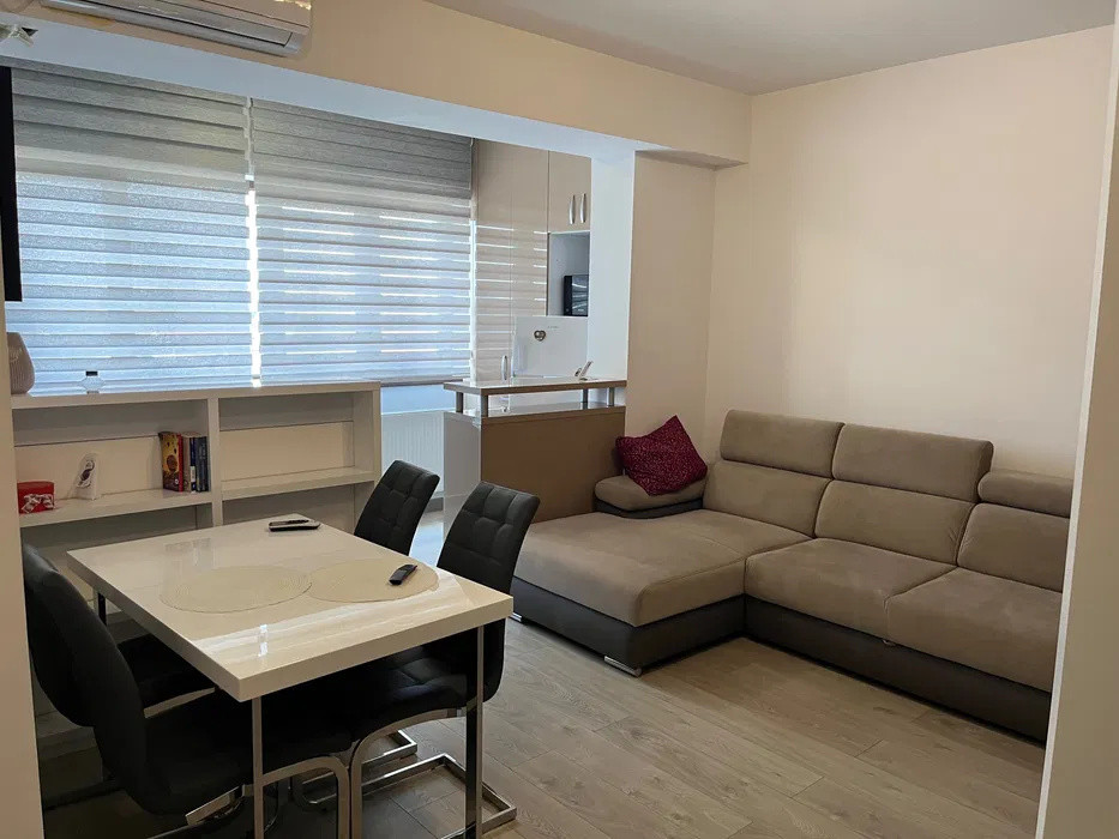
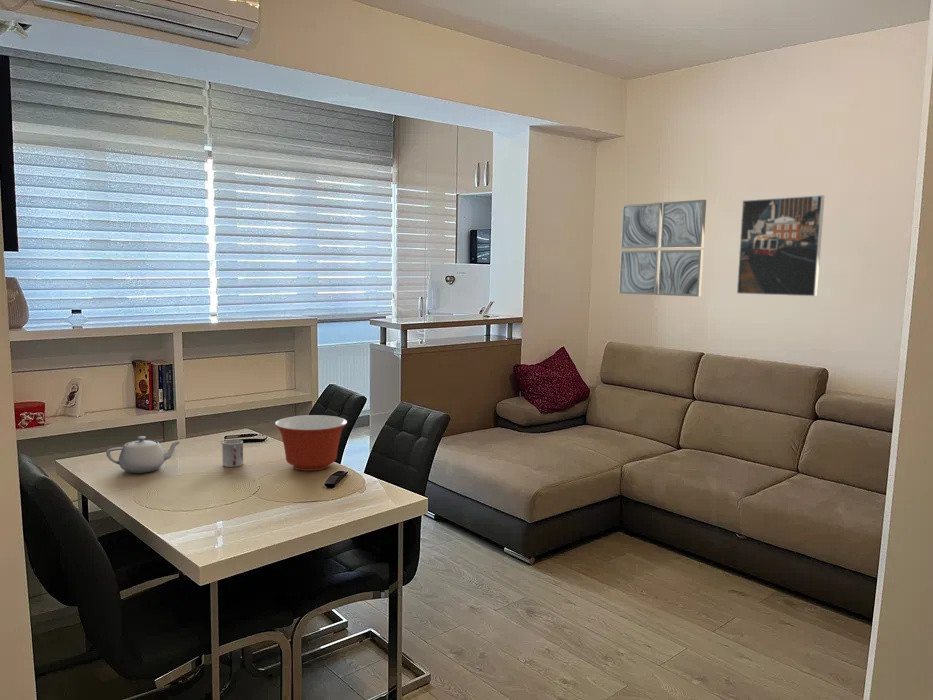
+ teapot [105,435,182,474]
+ wall art [618,199,707,298]
+ mixing bowl [274,414,348,472]
+ cup [221,439,244,468]
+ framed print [736,194,825,297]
